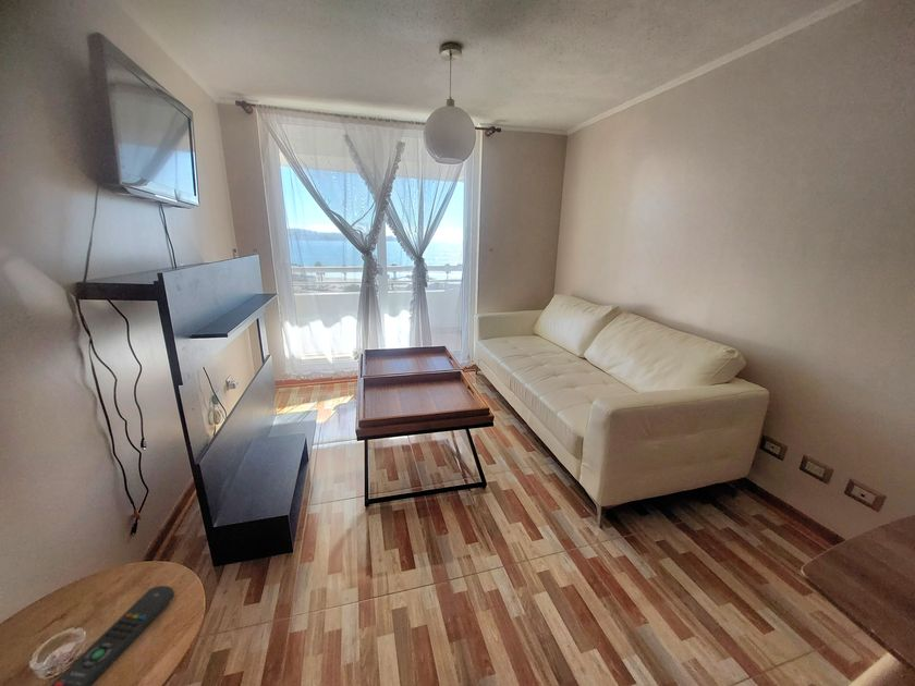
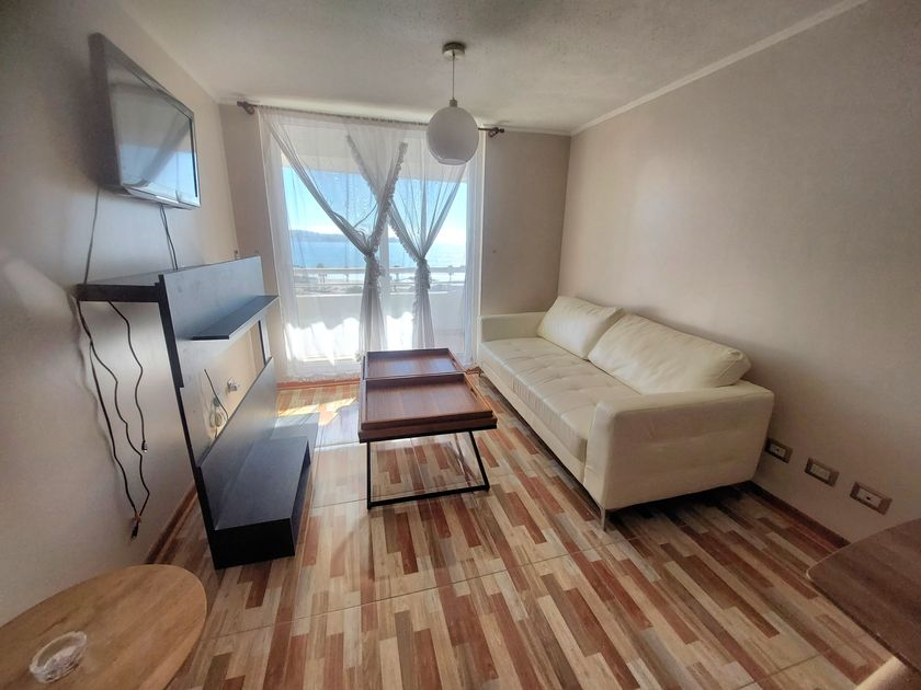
- remote control [49,585,175,686]
